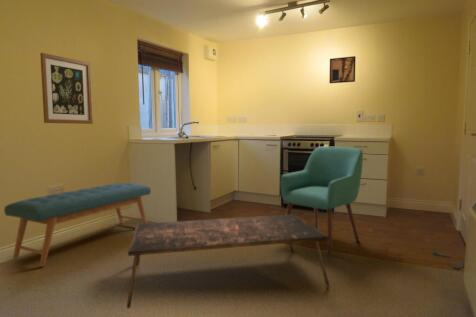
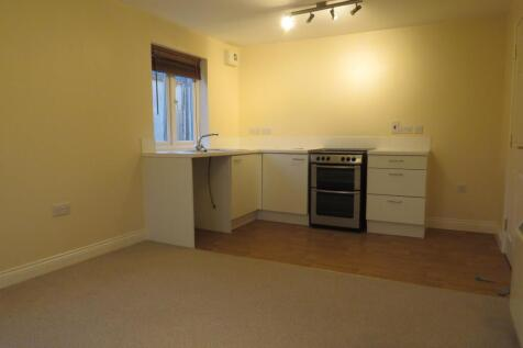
- wall art [39,52,94,125]
- chair [279,146,364,256]
- wall art [328,55,357,84]
- coffee table [126,213,330,309]
- bench [3,182,152,268]
